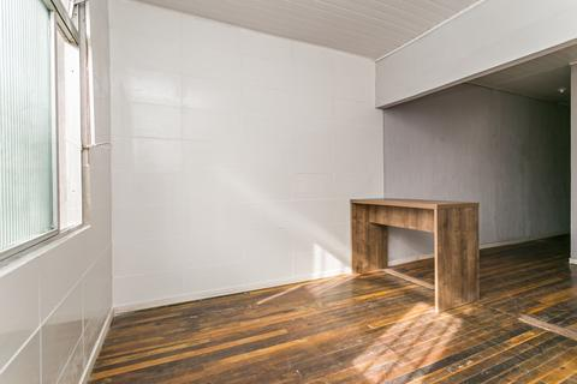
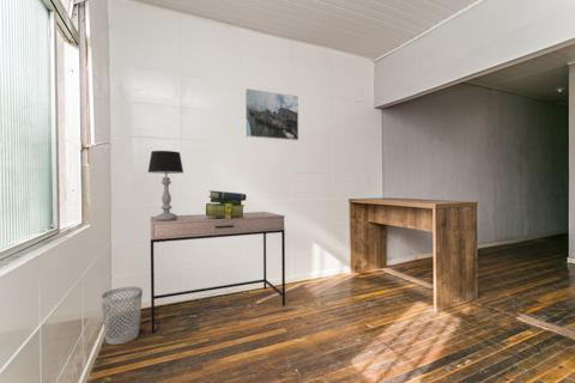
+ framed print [243,87,299,141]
+ wastebasket [99,285,144,346]
+ desk [150,211,286,334]
+ stack of books [205,189,248,219]
+ table lamp [146,150,184,221]
